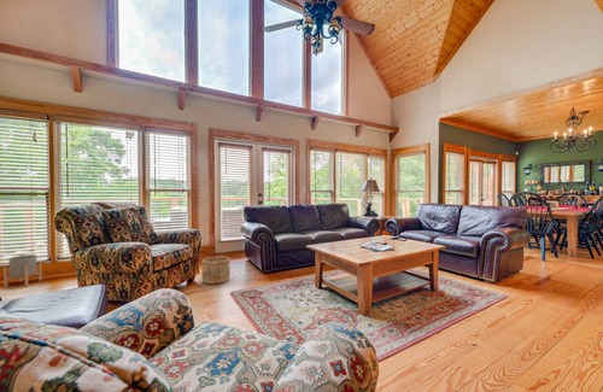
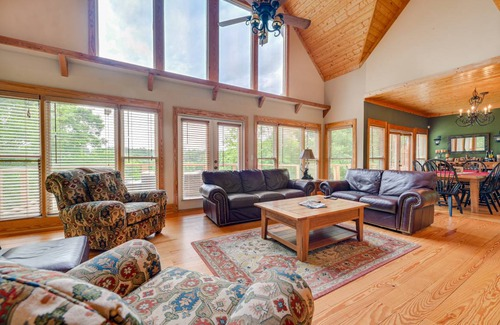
- planter [2,253,43,288]
- wooden bucket [200,254,232,285]
